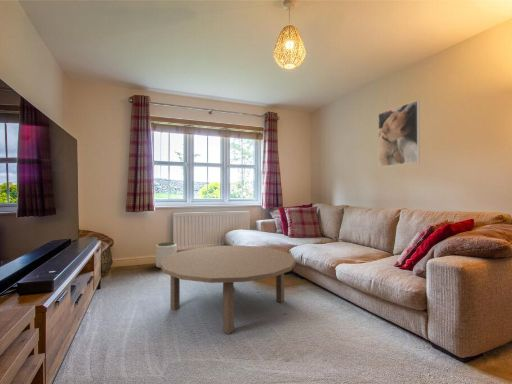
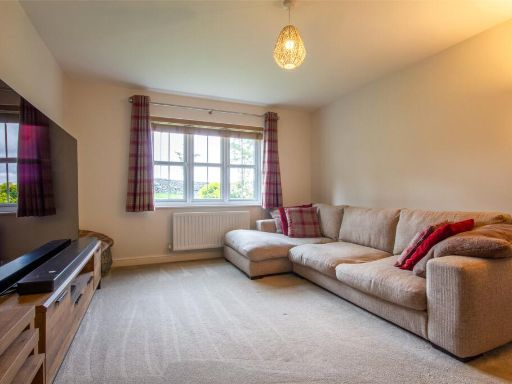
- plant pot [155,241,178,269]
- coffee table [160,245,297,335]
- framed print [377,100,421,168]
